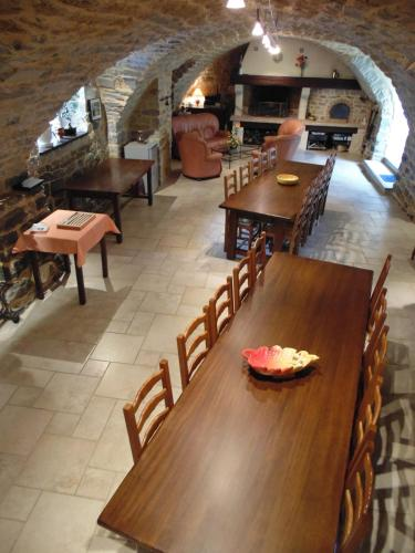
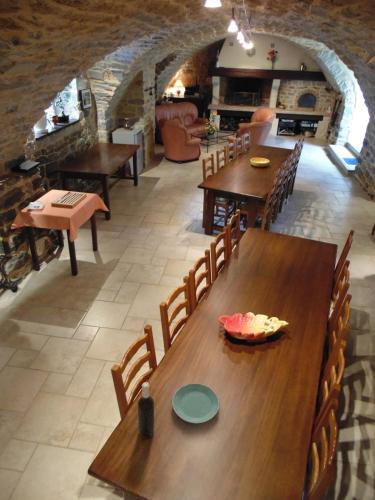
+ wine bottle [137,381,155,439]
+ plate [171,382,220,424]
